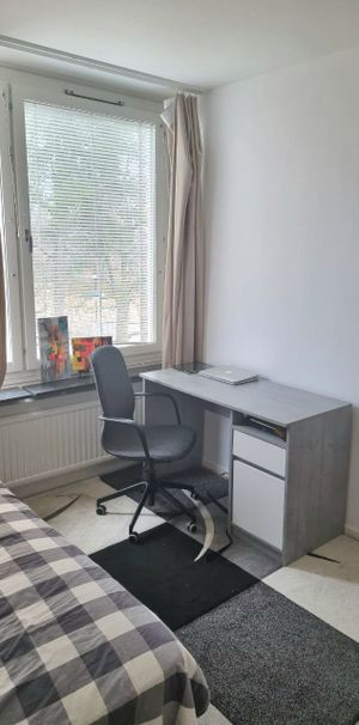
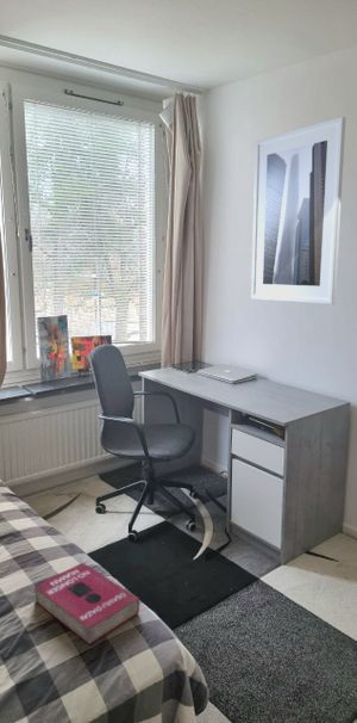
+ book [33,561,140,645]
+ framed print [250,116,347,305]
